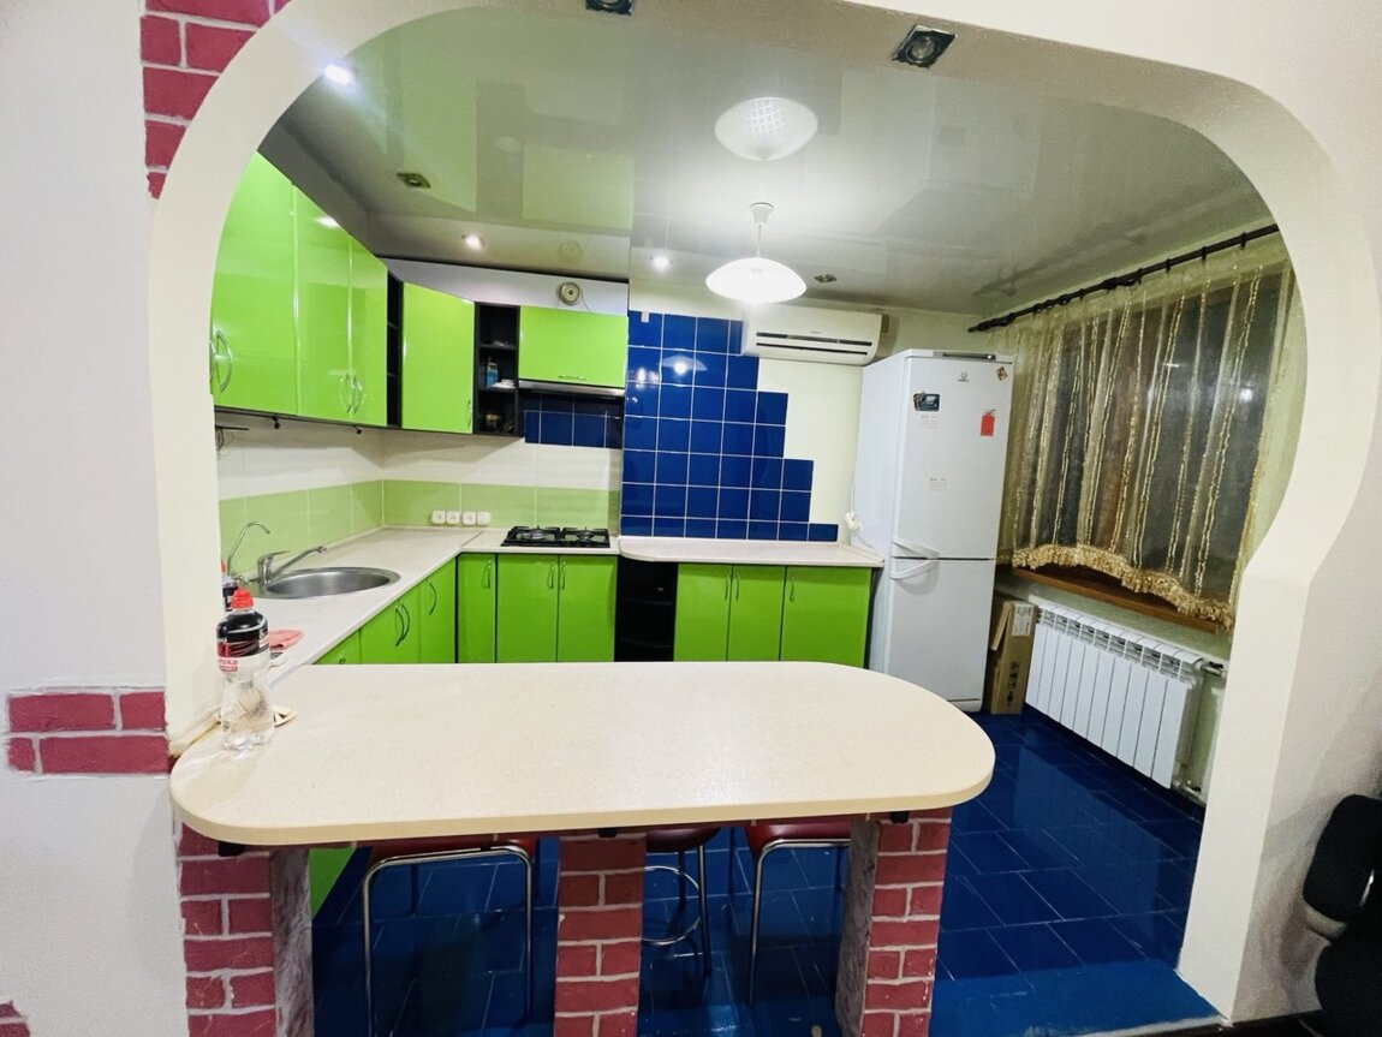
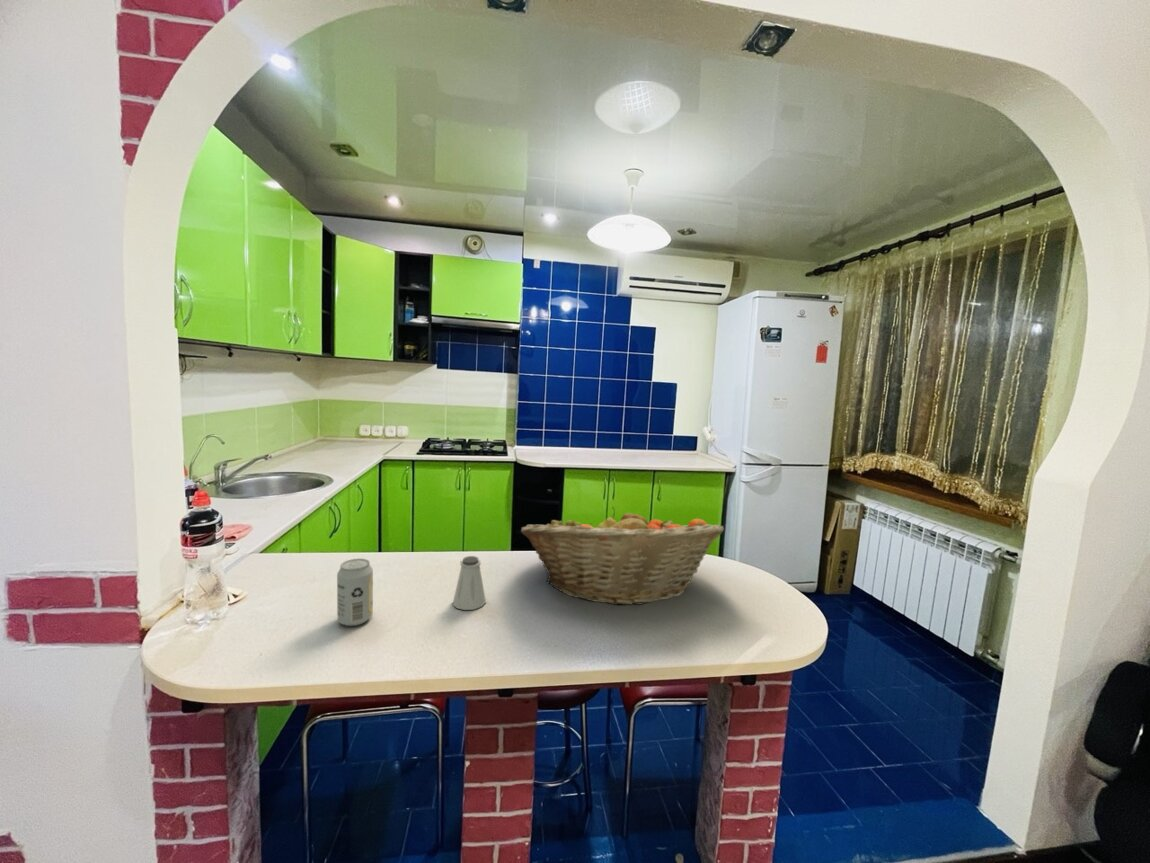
+ fruit basket [520,506,725,606]
+ beverage can [336,558,374,627]
+ saltshaker [452,555,487,611]
